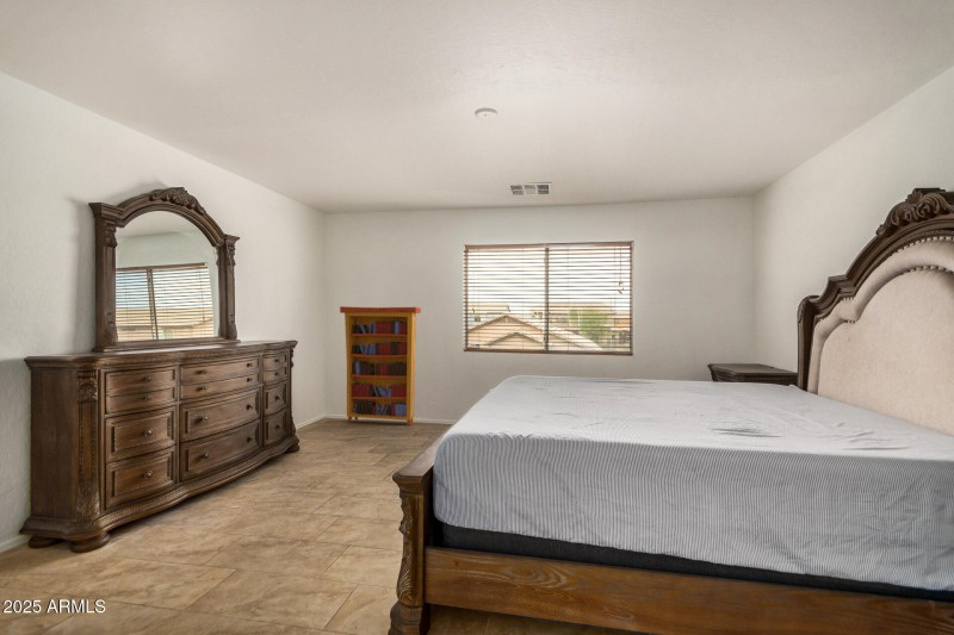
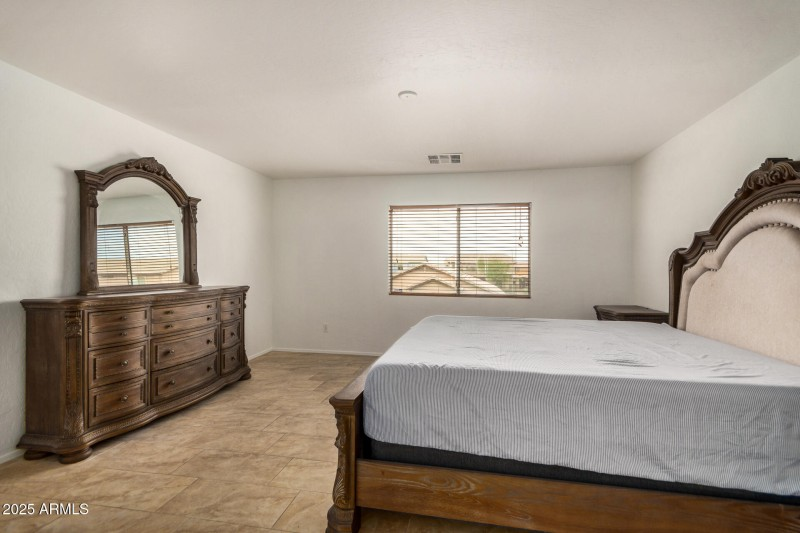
- bookcase [339,305,422,427]
